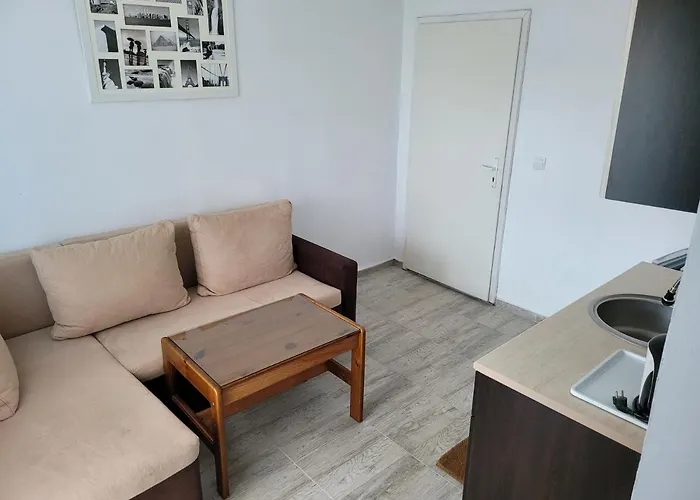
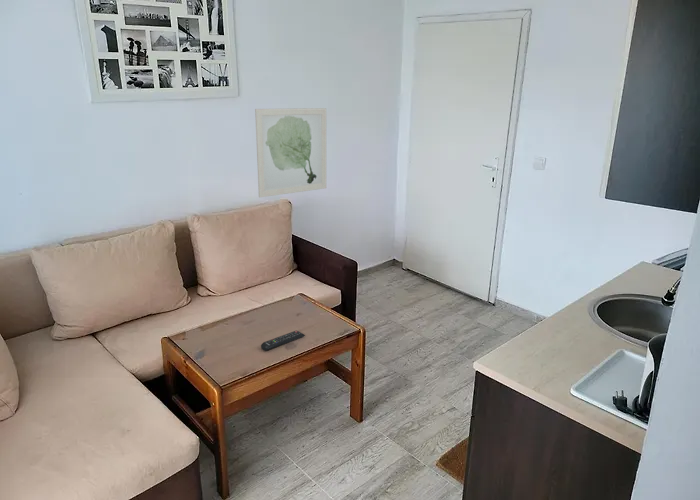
+ remote control [260,330,306,352]
+ wall art [254,107,327,198]
